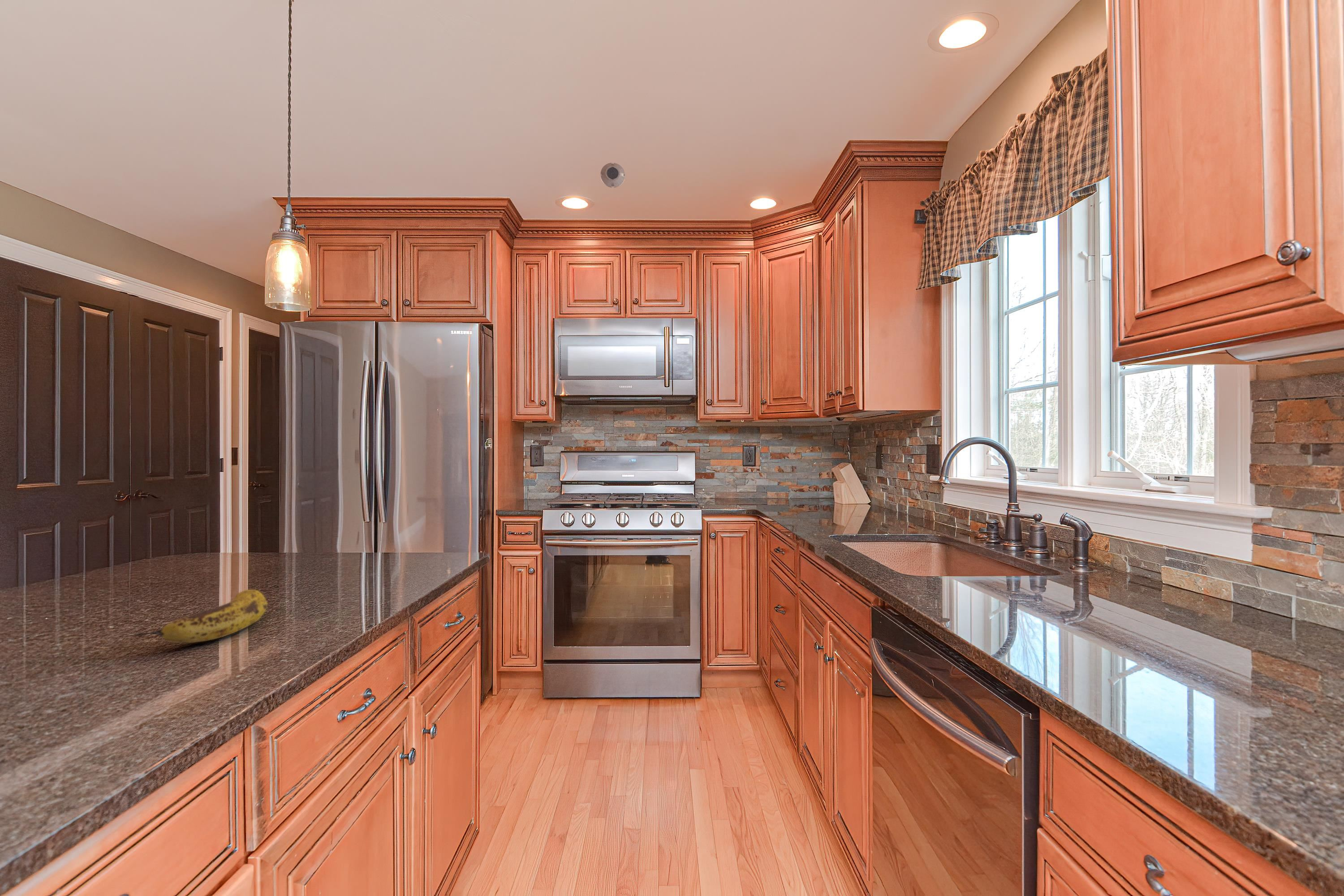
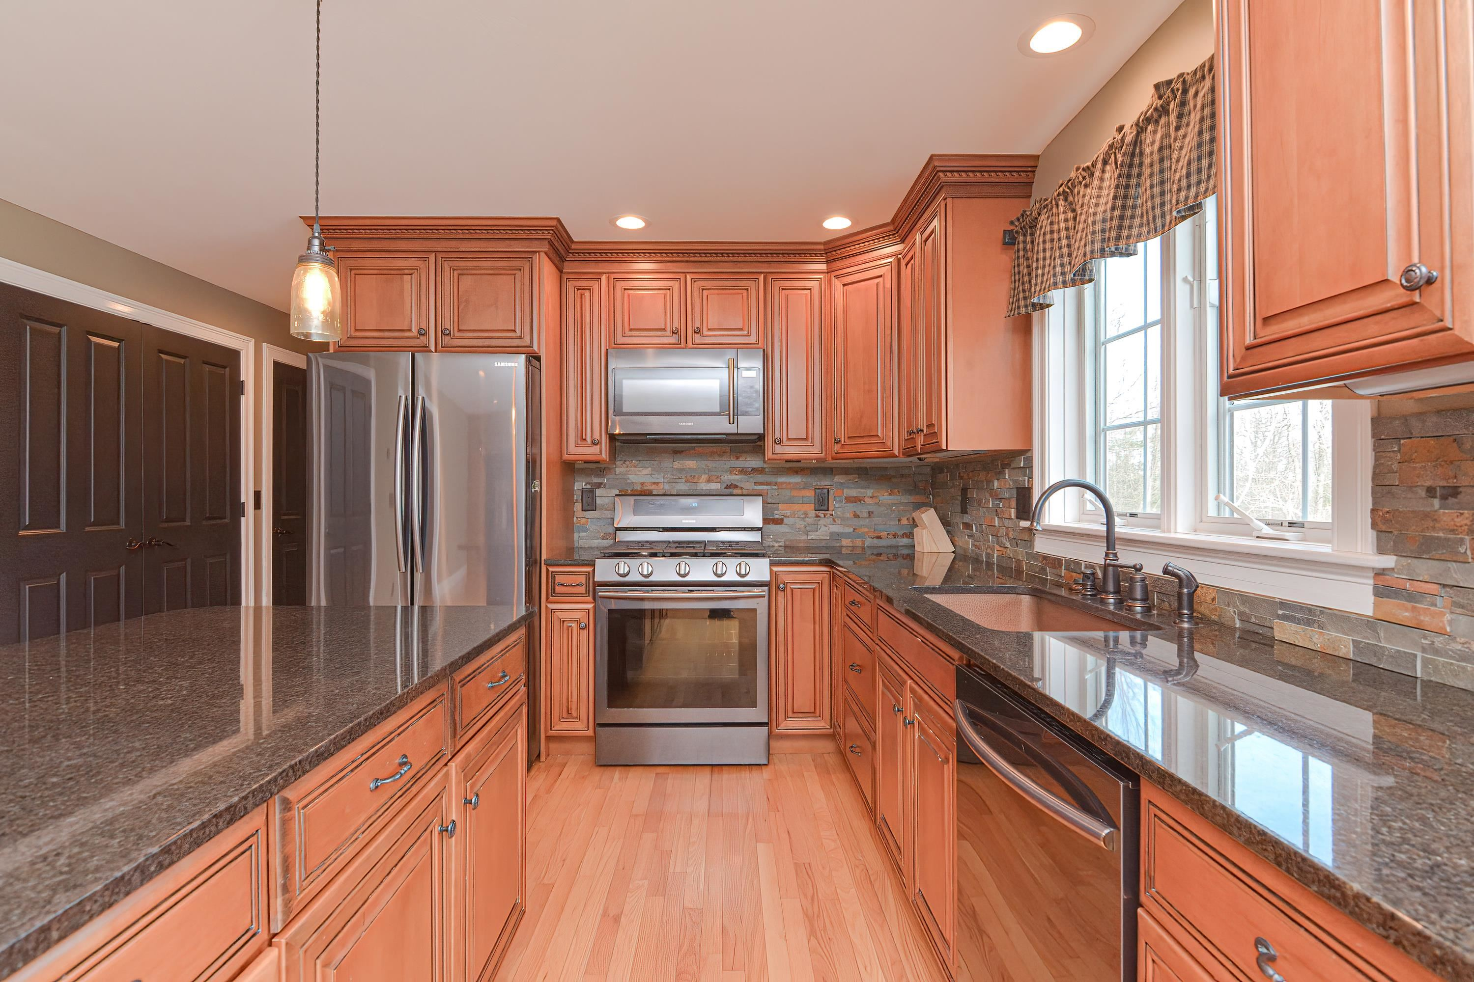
- fruit [132,589,268,643]
- smoke detector [600,162,625,188]
